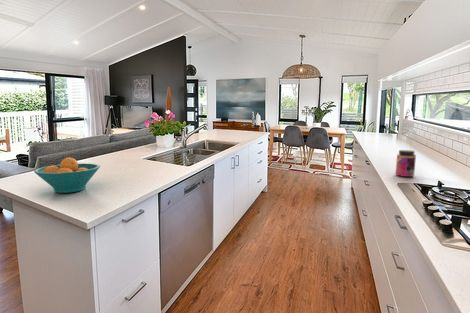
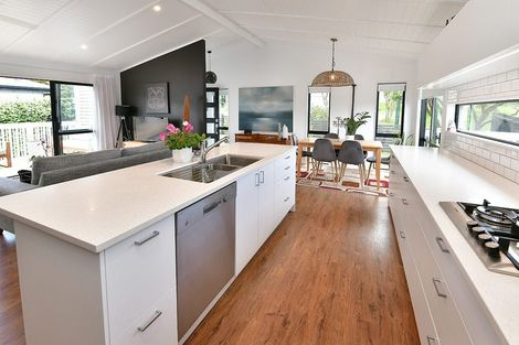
- jar [395,149,417,178]
- fruit bowl [33,157,101,194]
